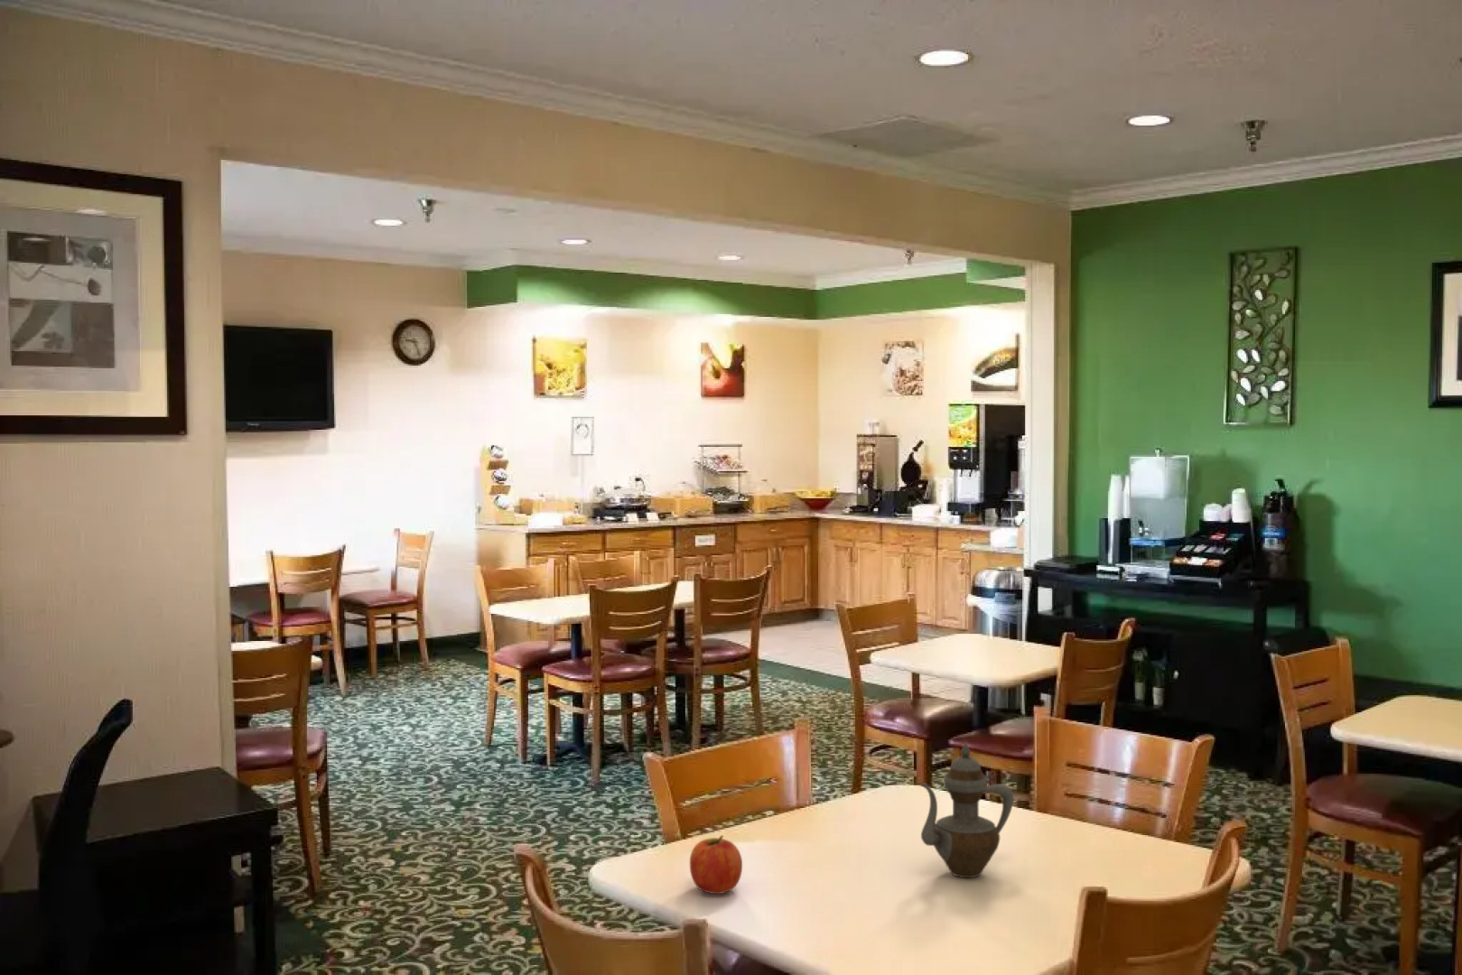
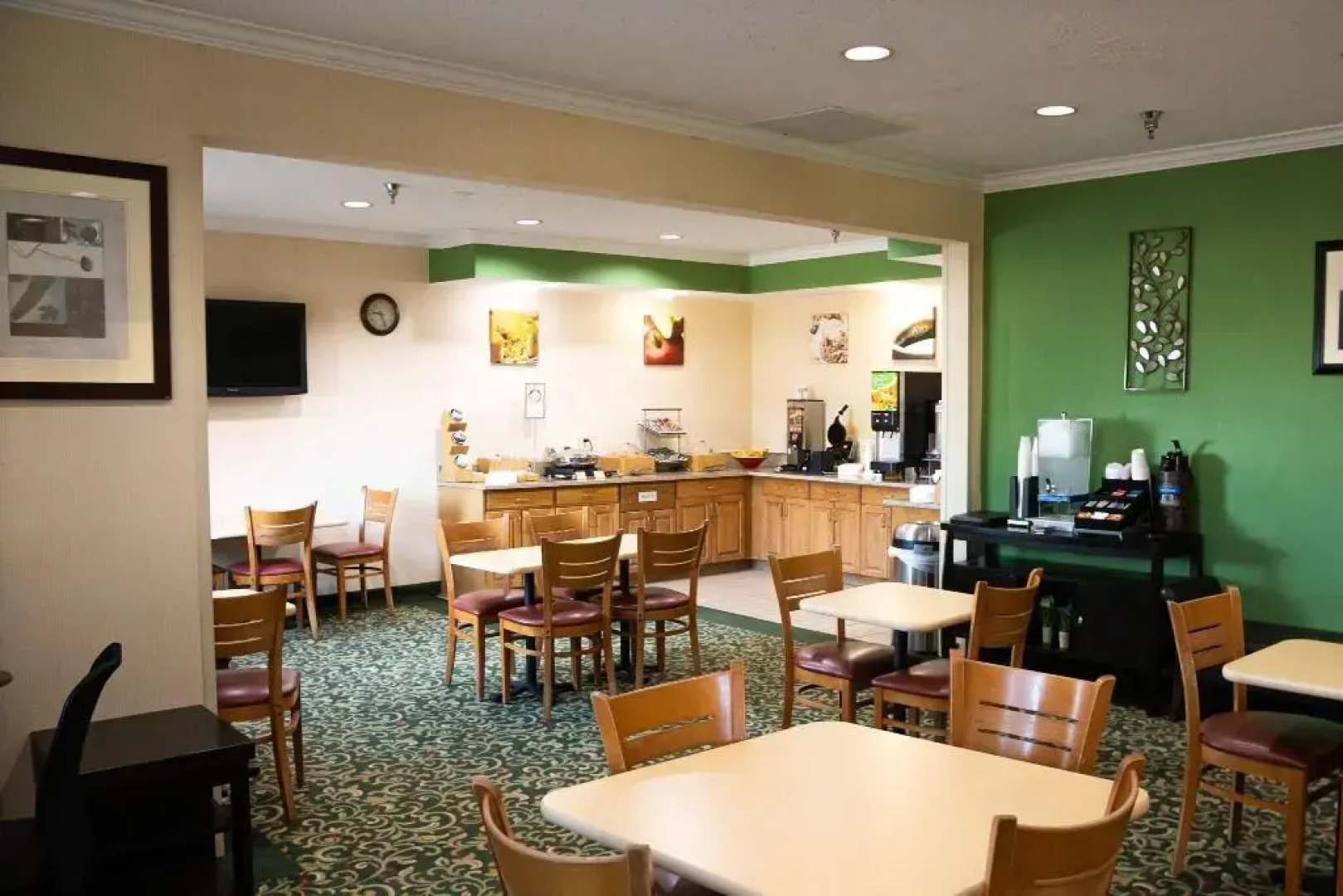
- teapot [919,741,1015,878]
- fruit [689,835,744,894]
